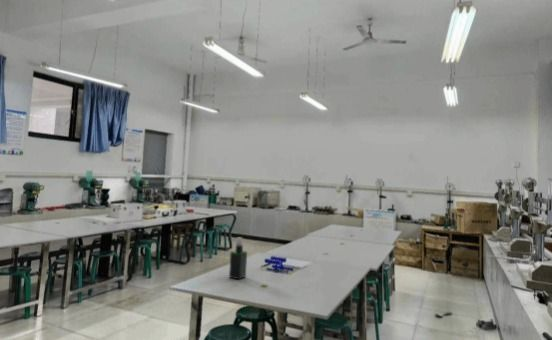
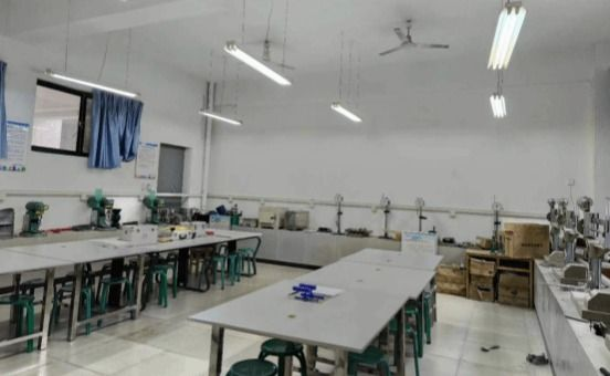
- spray bottle [228,237,248,280]
